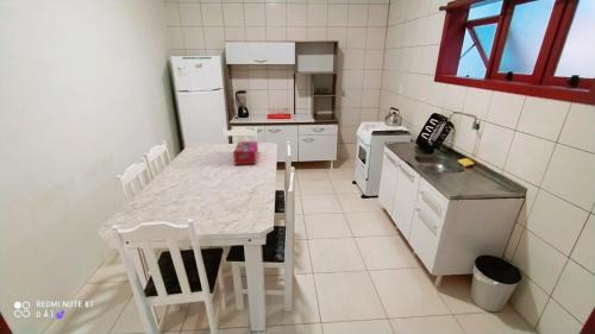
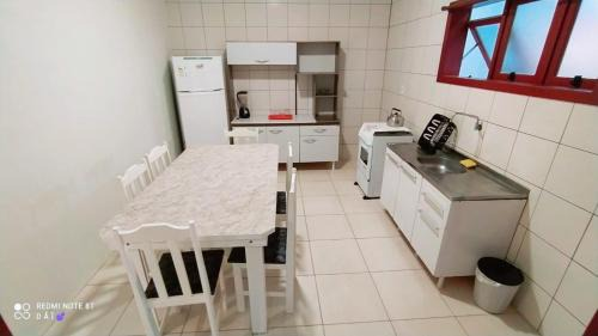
- tissue box [232,140,259,166]
